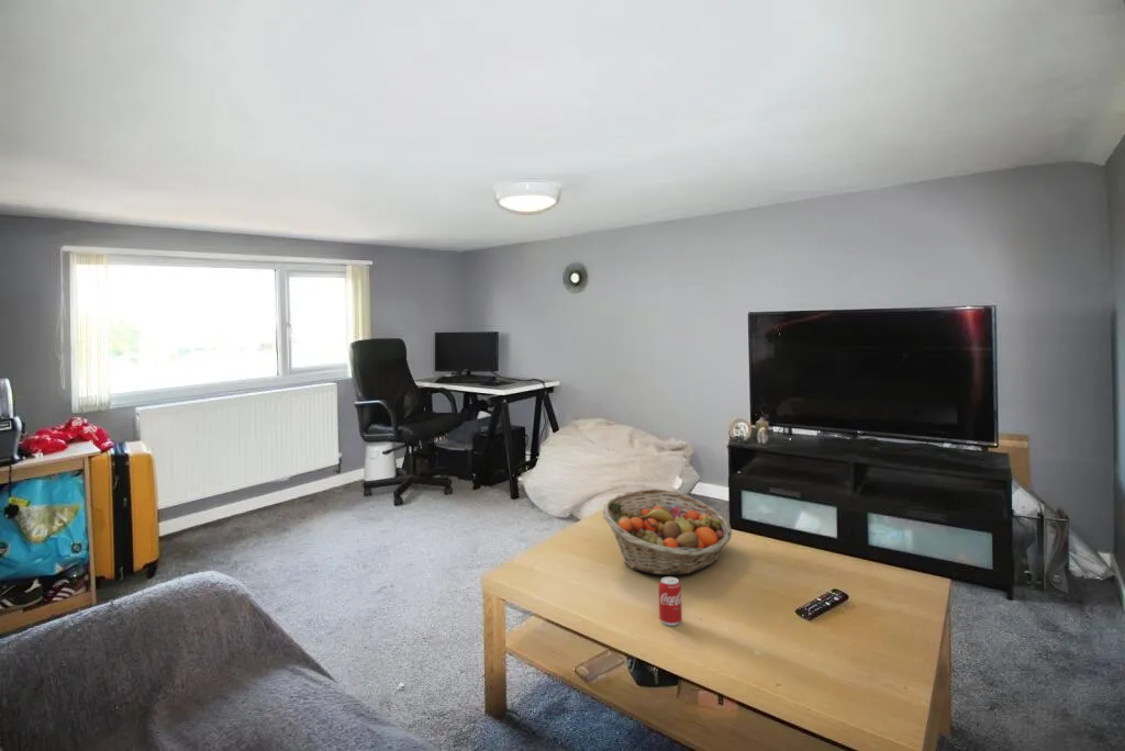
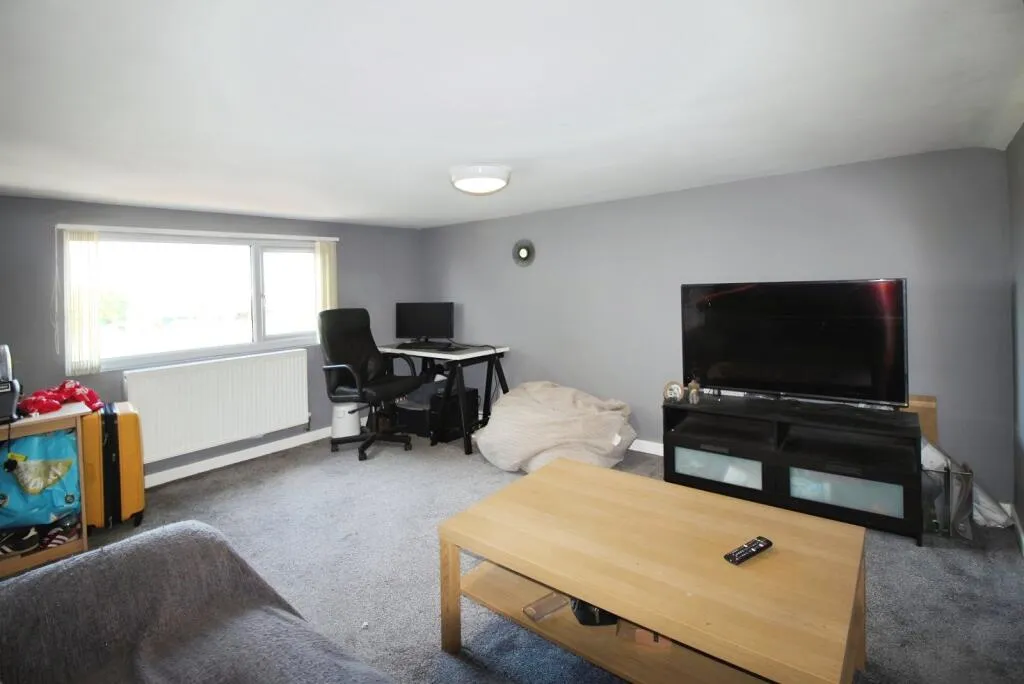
- fruit basket [601,487,733,576]
- beverage can [658,575,683,627]
